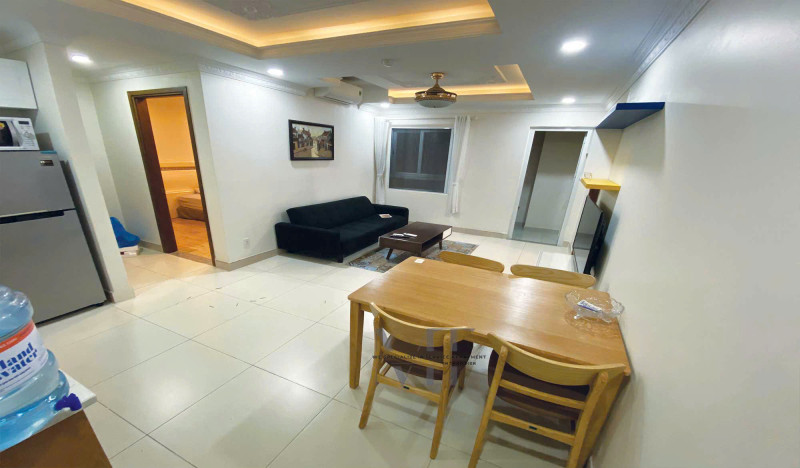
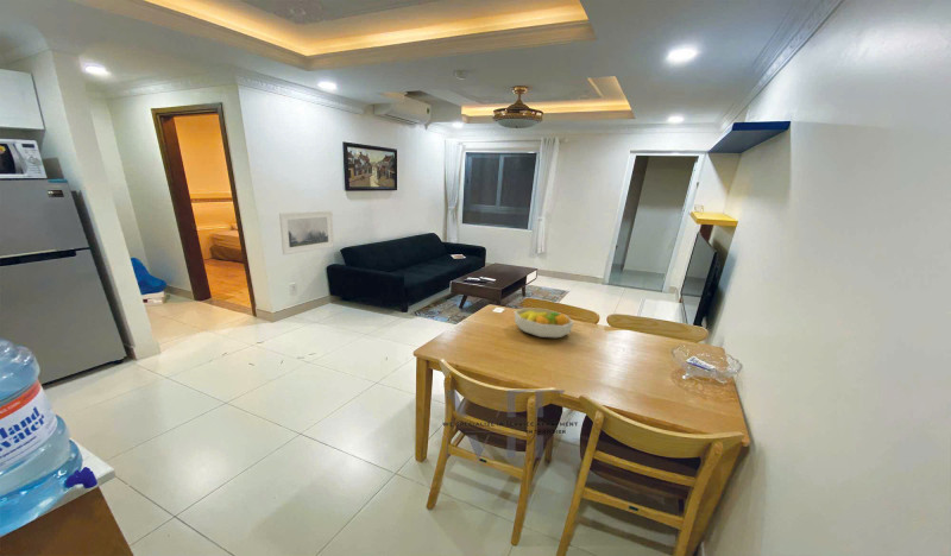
+ fruit bowl [514,307,575,339]
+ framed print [278,209,335,257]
